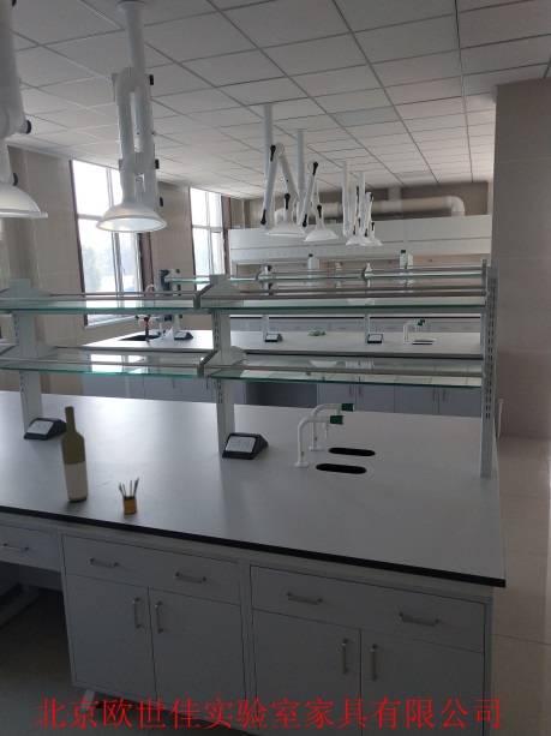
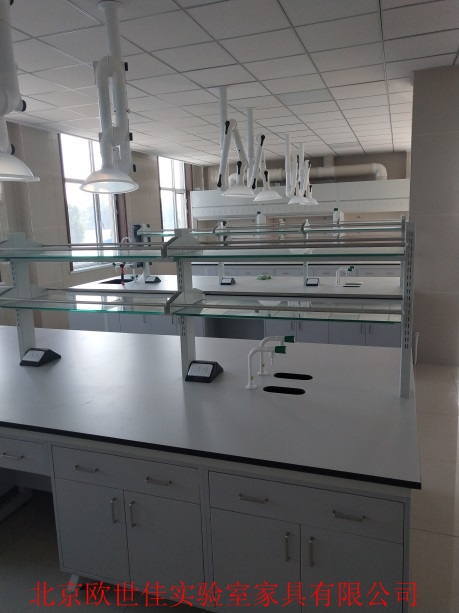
- pencil box [118,475,140,515]
- bottle [59,405,90,502]
